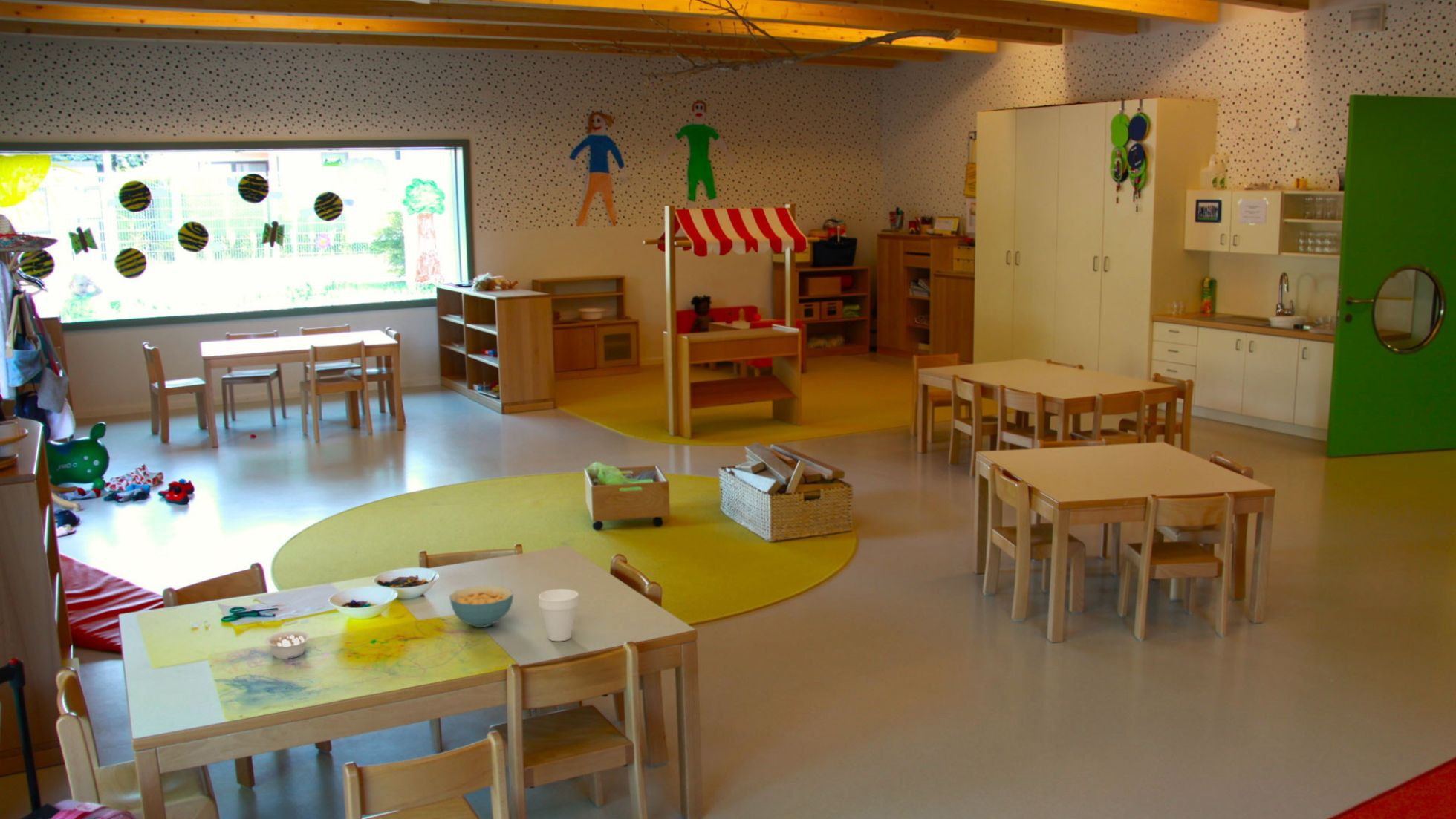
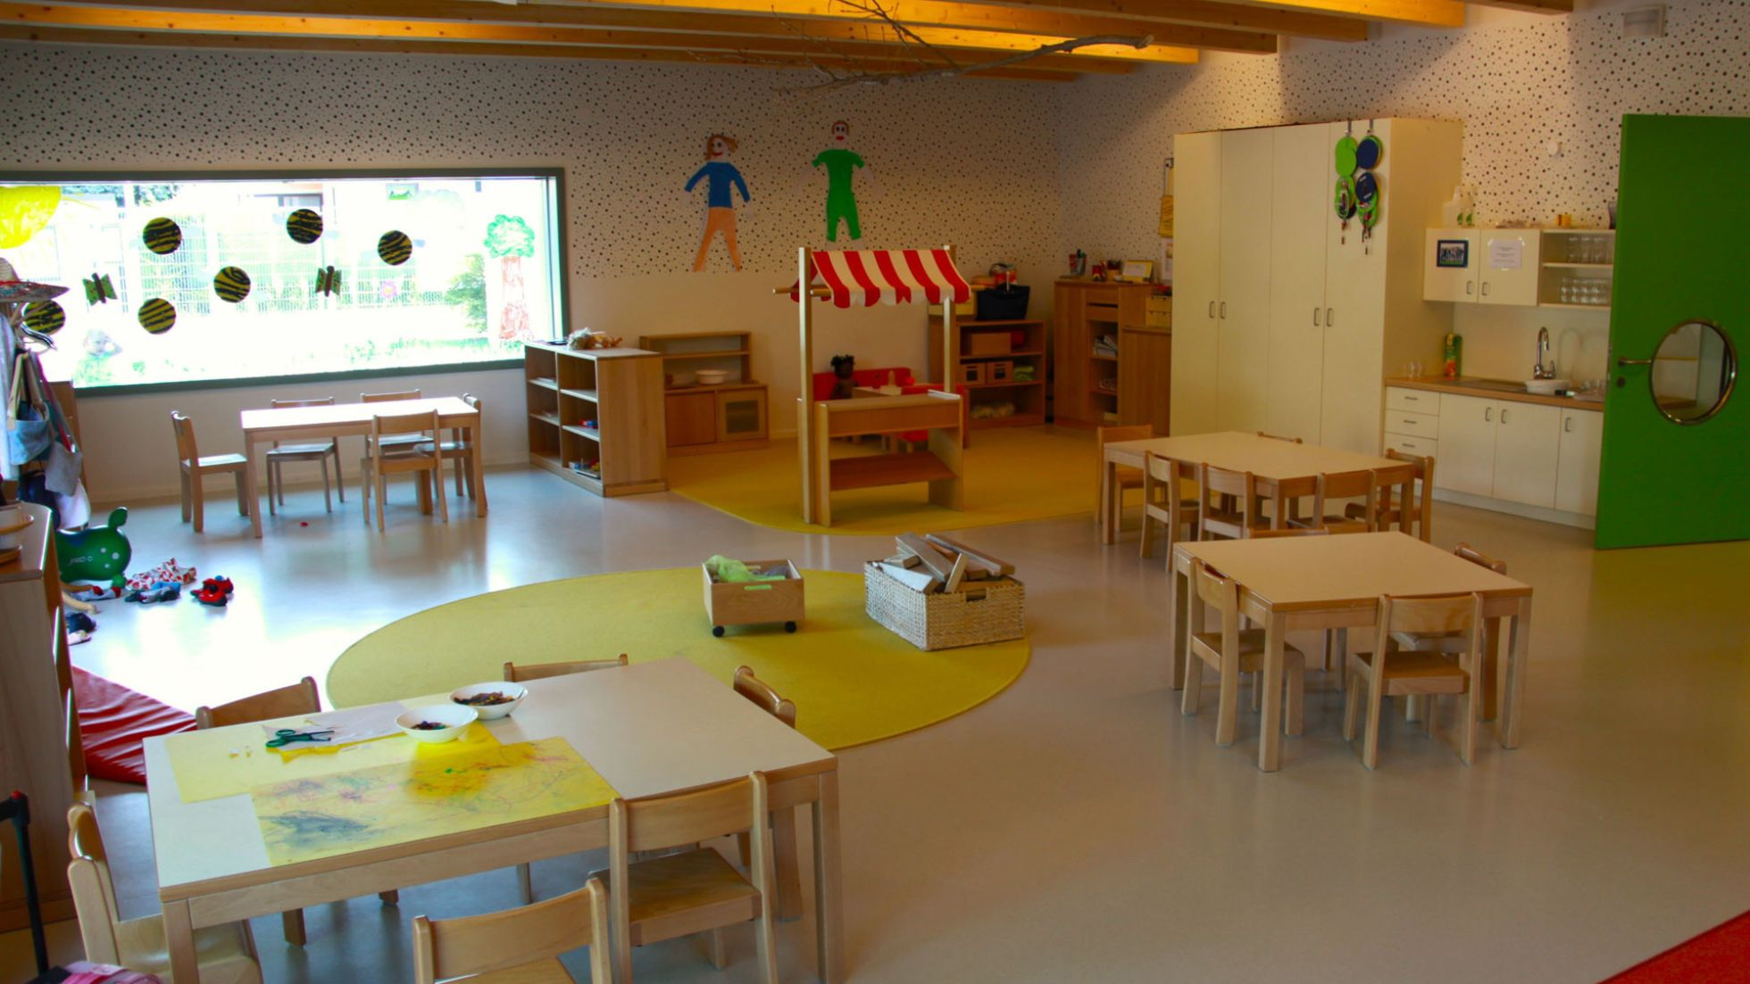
- cup [538,588,579,642]
- cereal bowl [449,585,514,628]
- legume [264,630,311,660]
